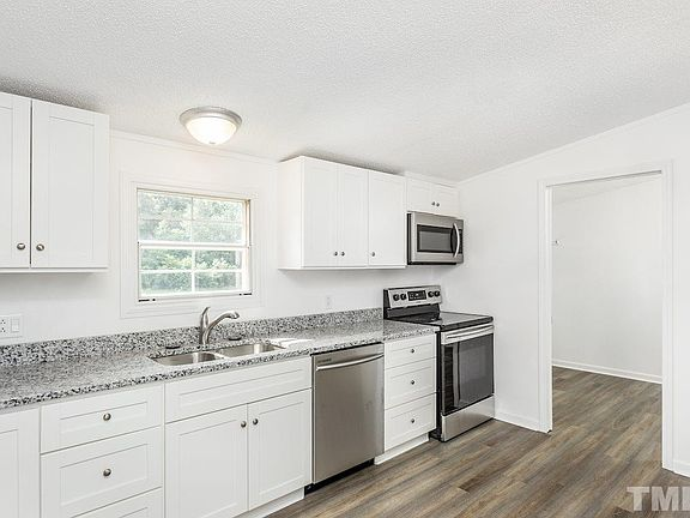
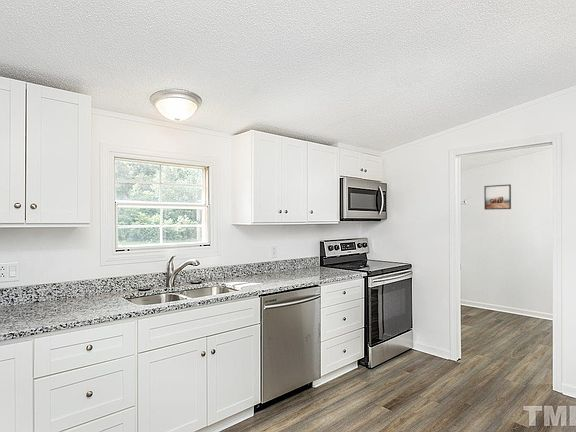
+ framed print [483,183,512,211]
